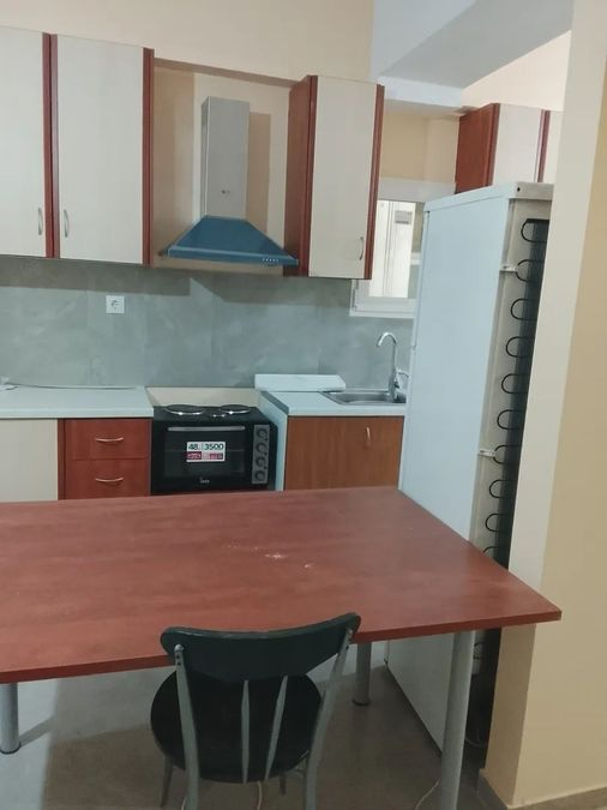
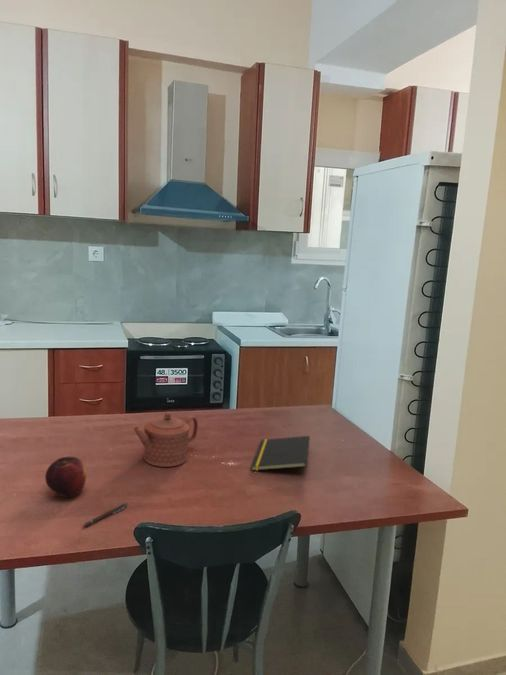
+ notepad [250,435,311,472]
+ fruit [44,456,88,499]
+ teapot [132,411,199,468]
+ pen [81,501,129,528]
